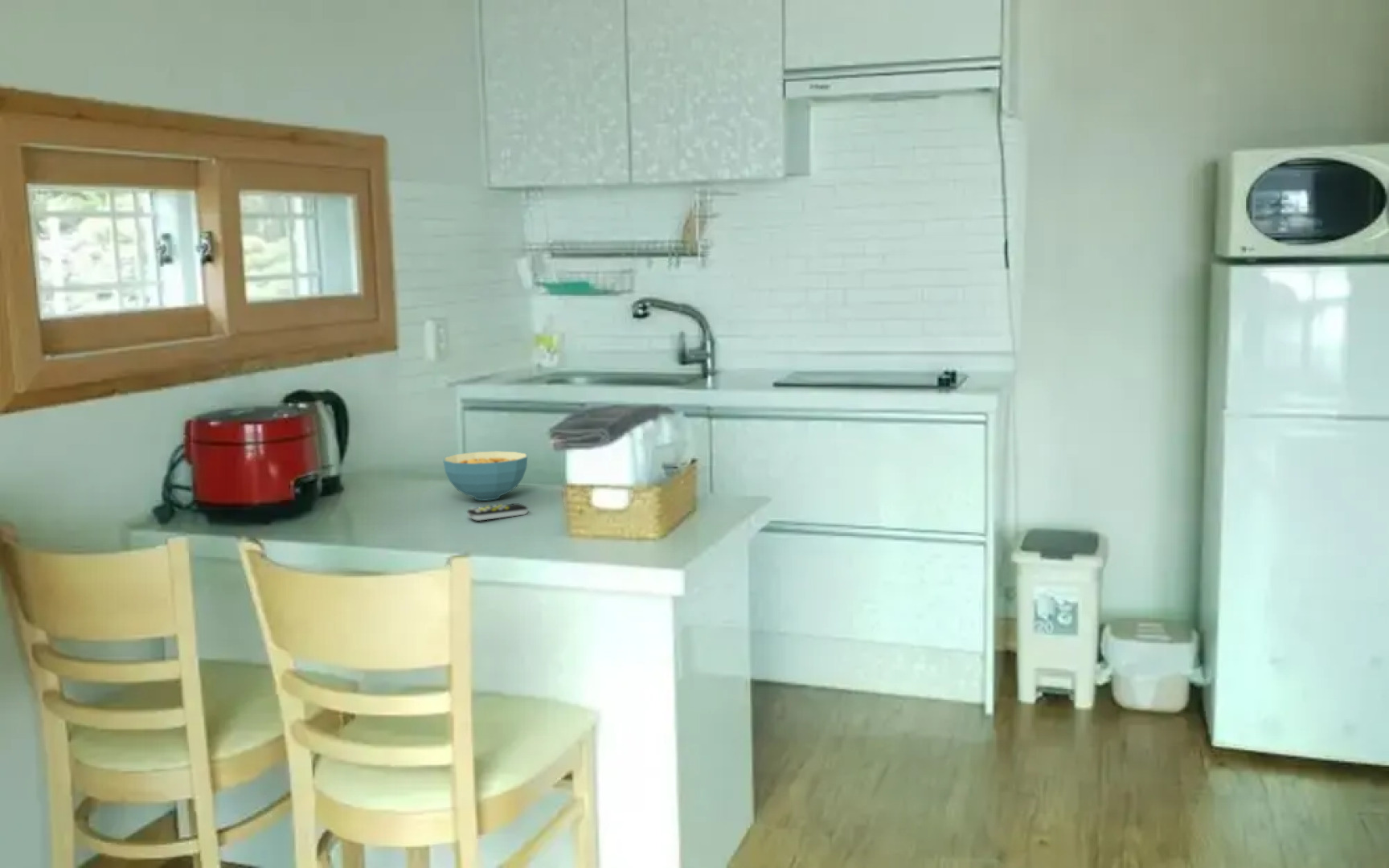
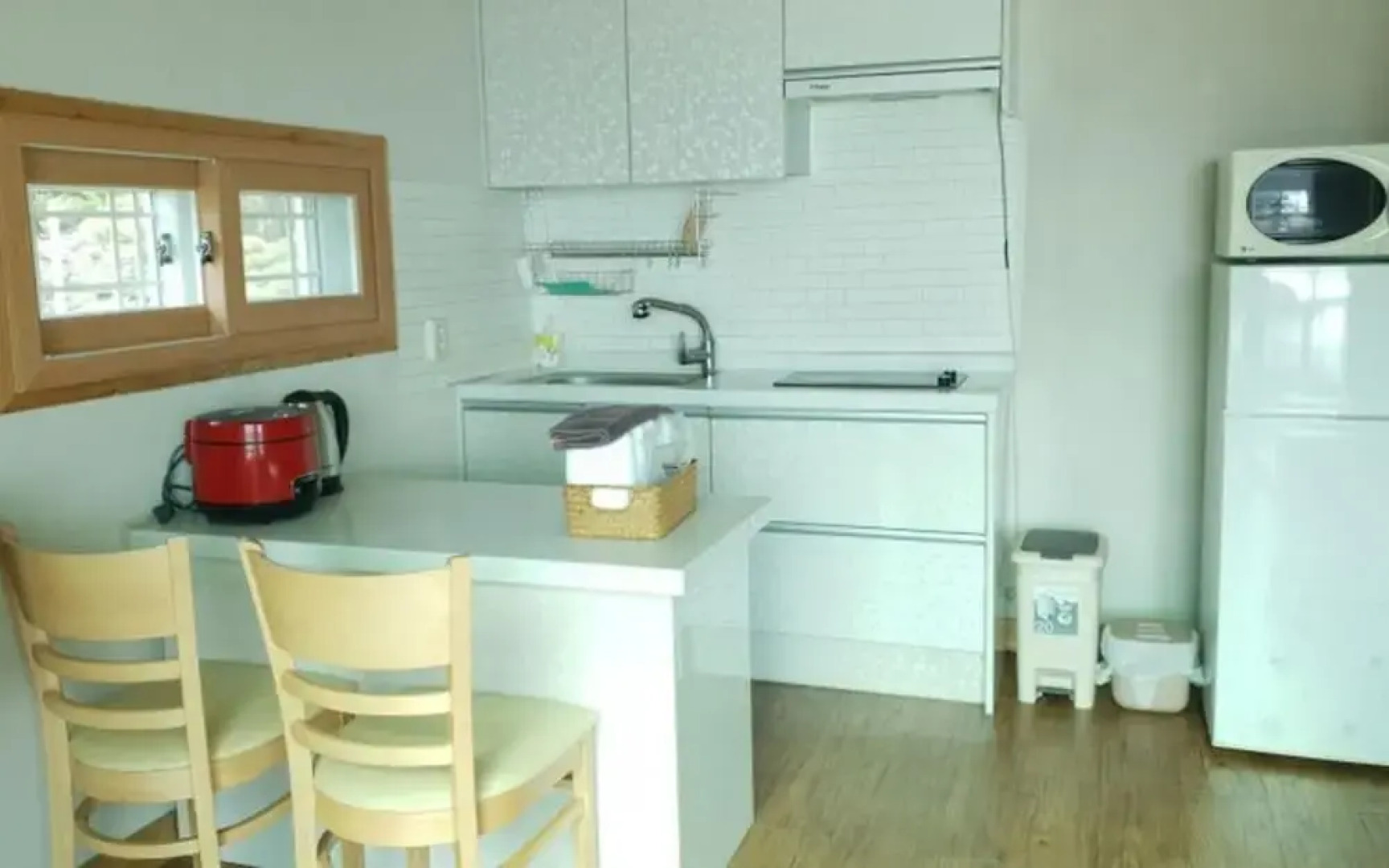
- cereal bowl [442,450,528,502]
- remote control [466,502,529,522]
